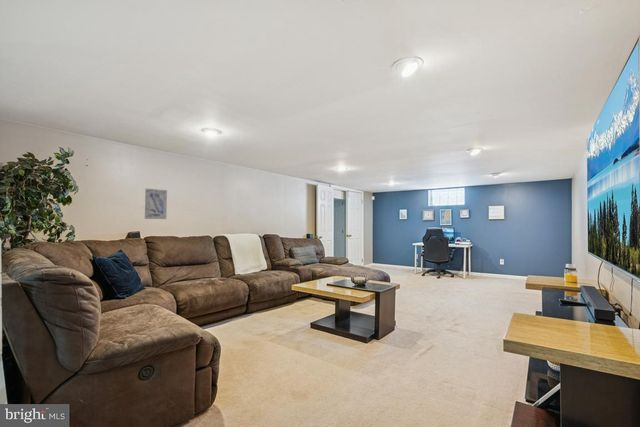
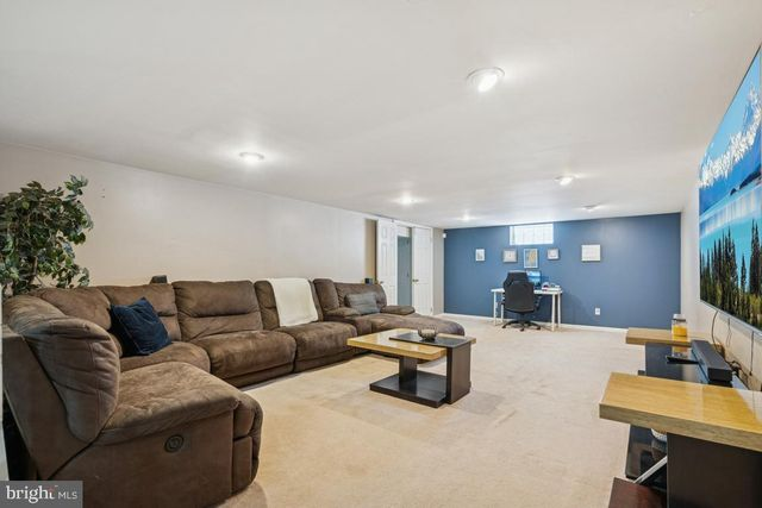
- wall art [144,188,168,220]
